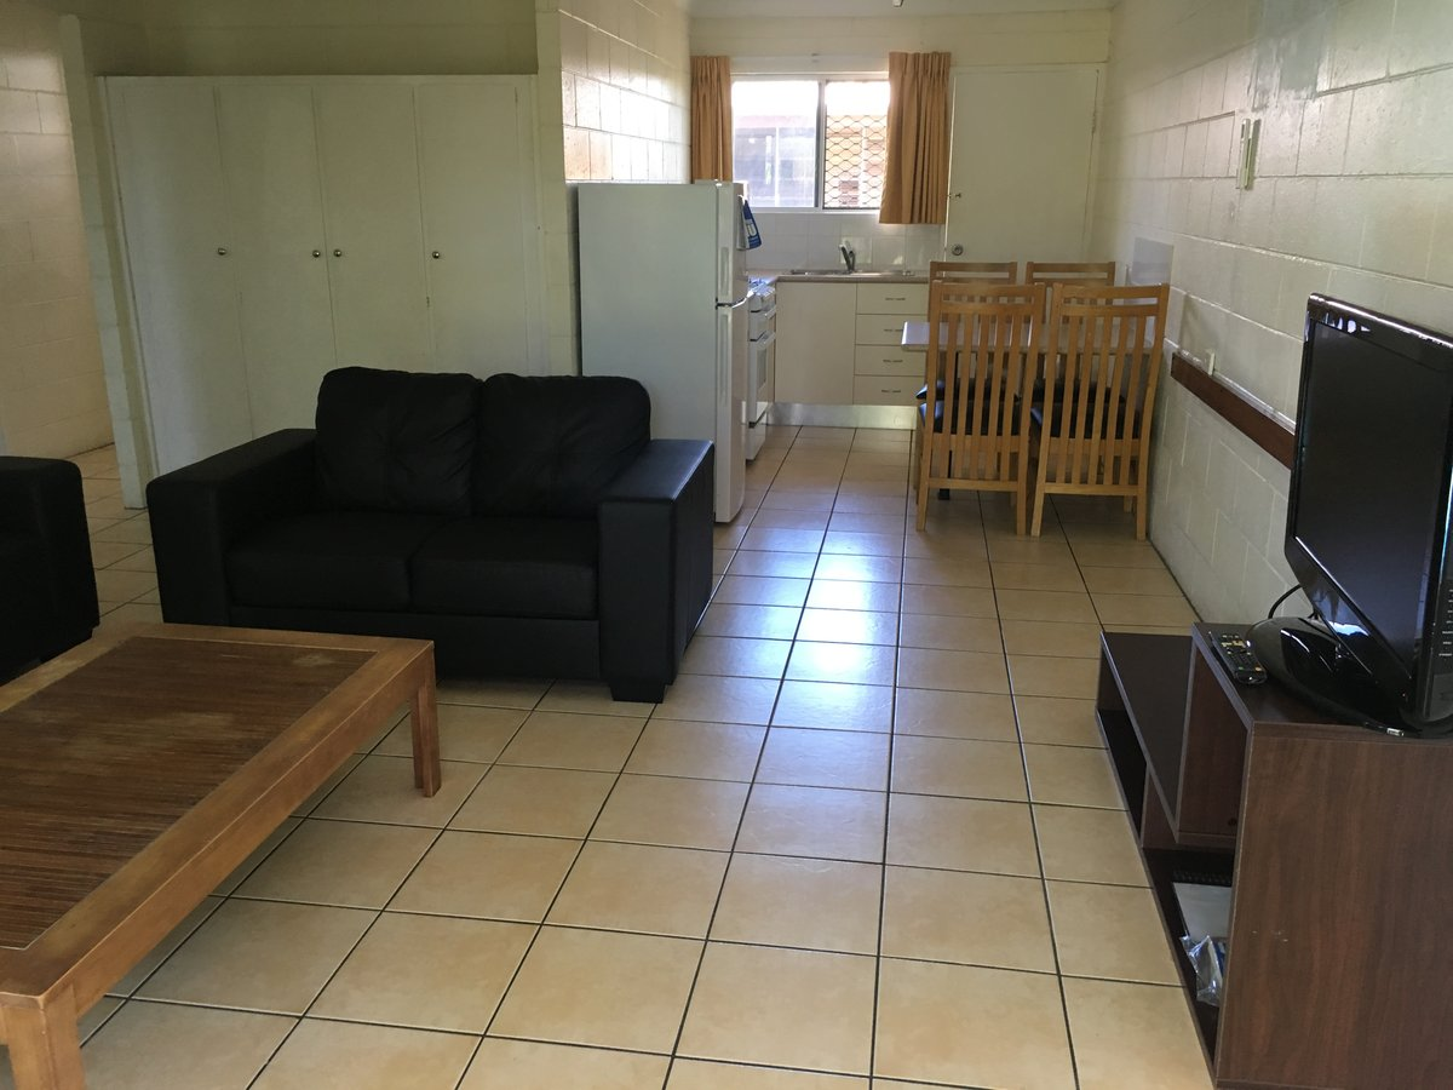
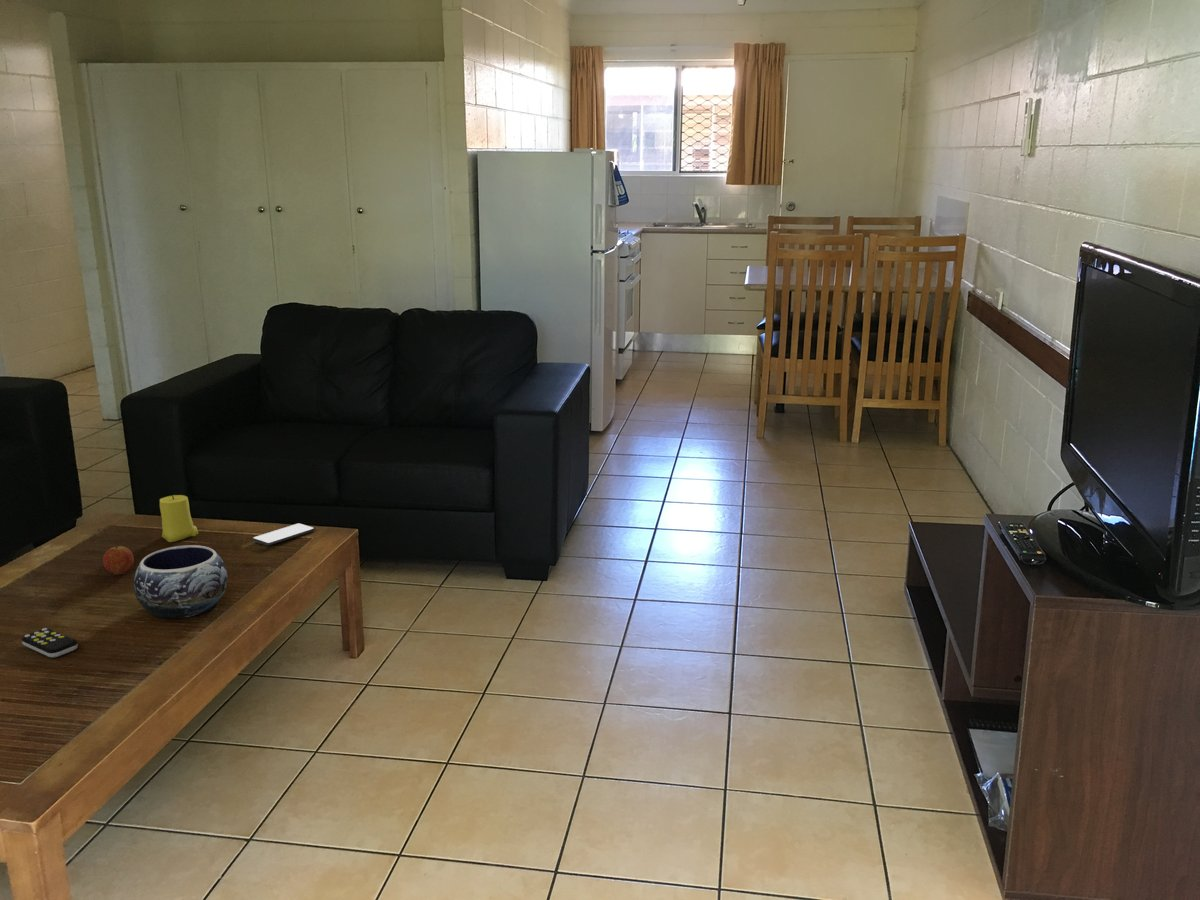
+ fruit [102,542,135,576]
+ remote control [21,627,79,659]
+ candle [159,494,199,543]
+ decorative bowl [133,544,229,620]
+ smartphone [251,522,316,547]
